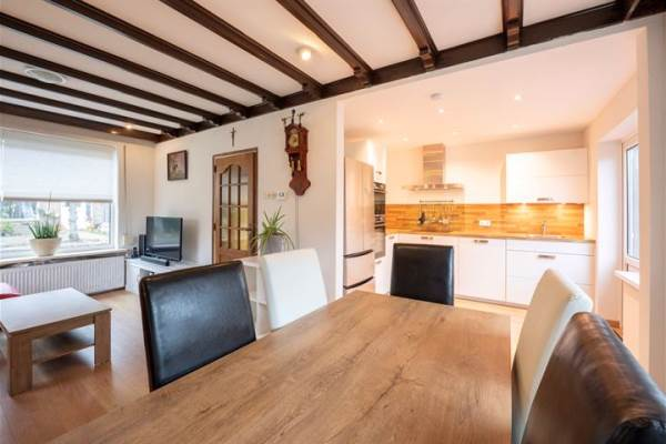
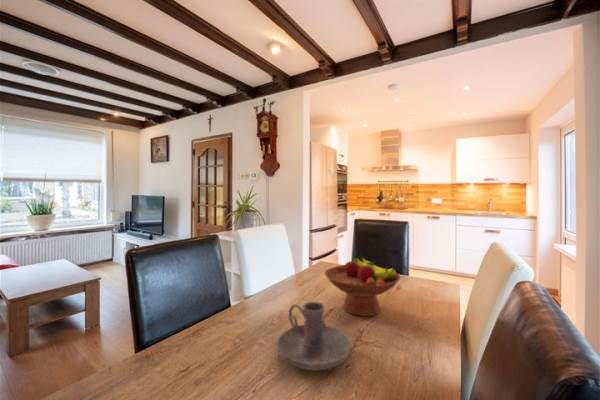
+ candle holder [276,301,352,371]
+ fruit bowl [324,254,402,317]
